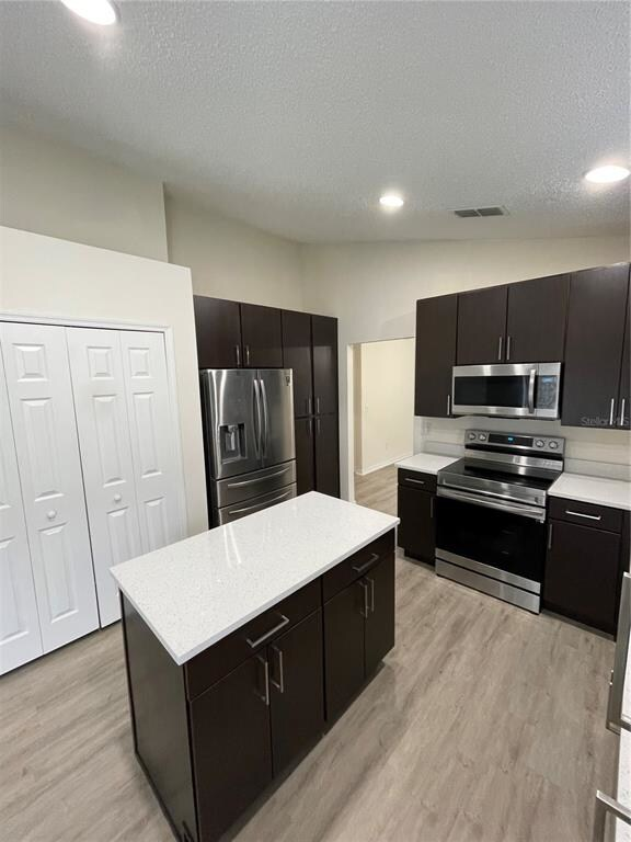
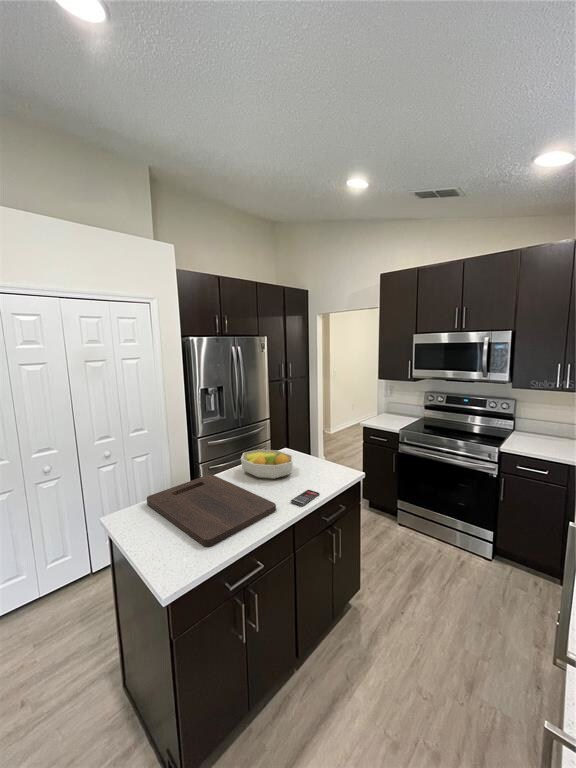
+ cutting board [146,474,277,548]
+ fruit bowl [240,449,294,480]
+ smartphone [290,489,321,507]
